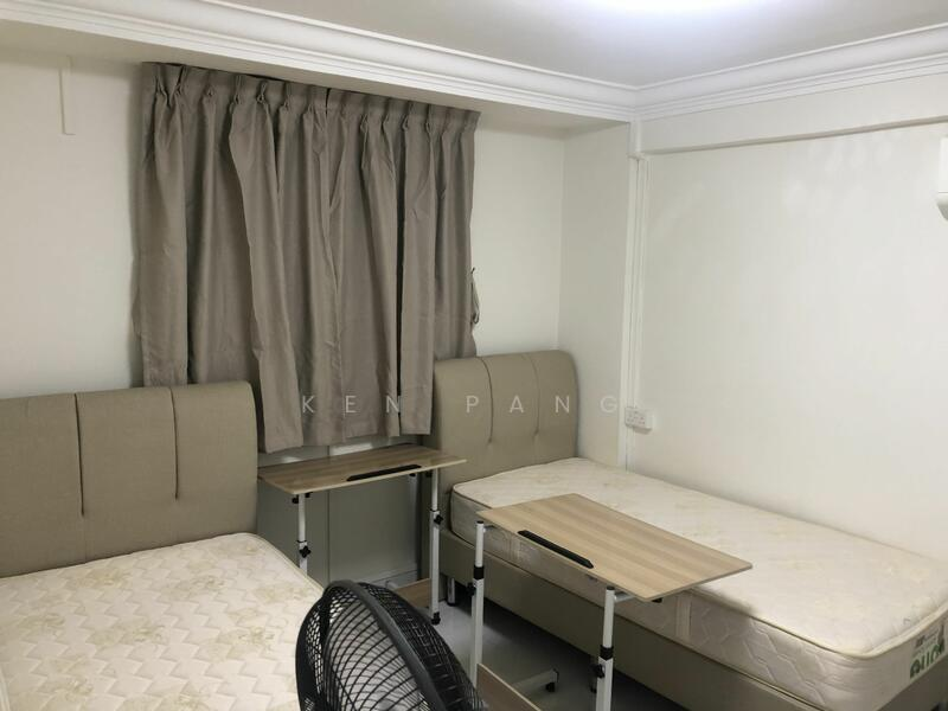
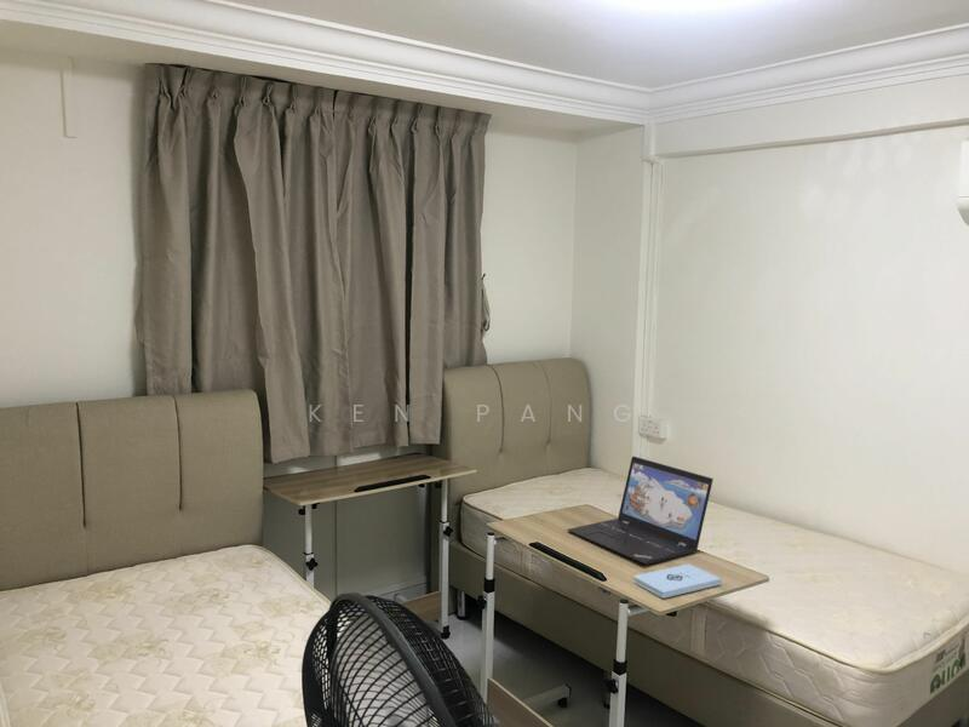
+ notepad [633,563,722,600]
+ laptop [566,456,715,566]
